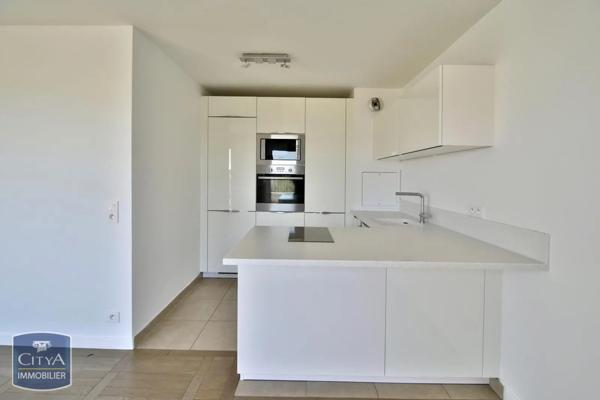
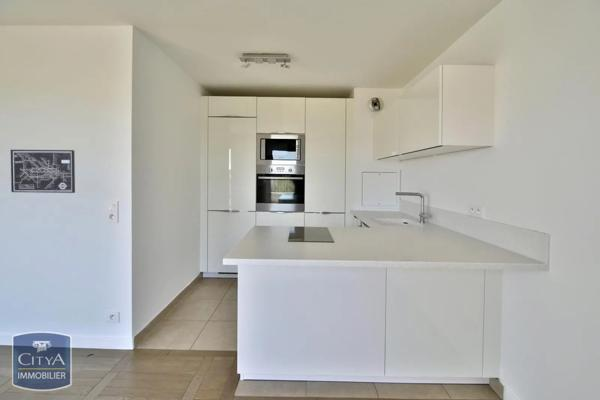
+ wall art [10,149,76,194]
